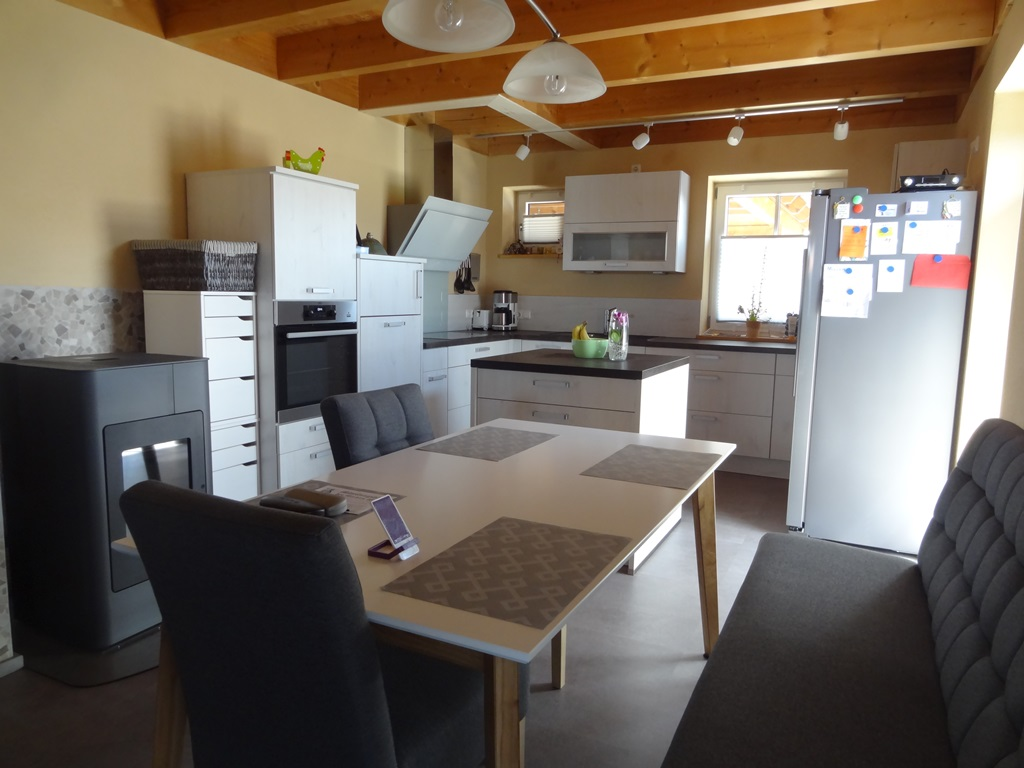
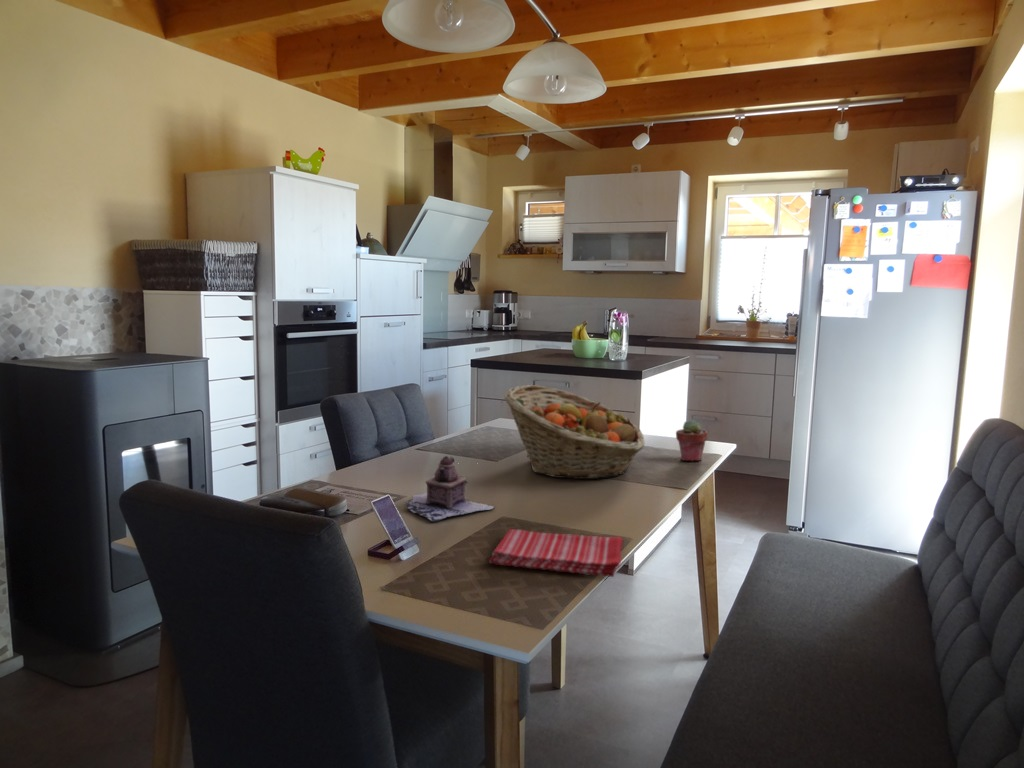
+ teapot [406,455,495,523]
+ fruit basket [504,384,646,480]
+ potted succulent [675,419,708,462]
+ dish towel [488,528,624,578]
